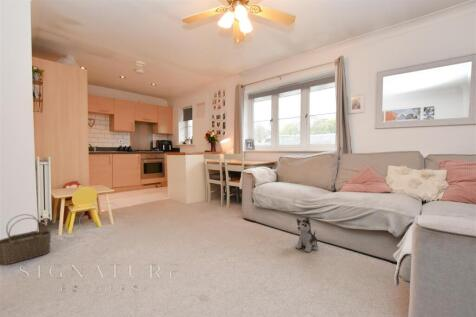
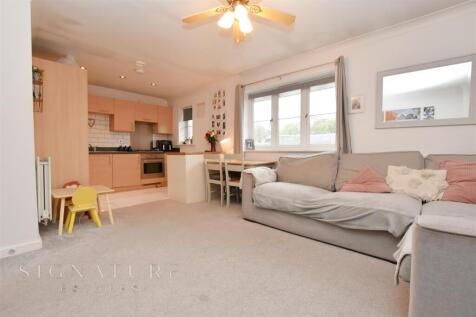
- plush toy [294,216,319,253]
- wicker basket [0,213,52,266]
